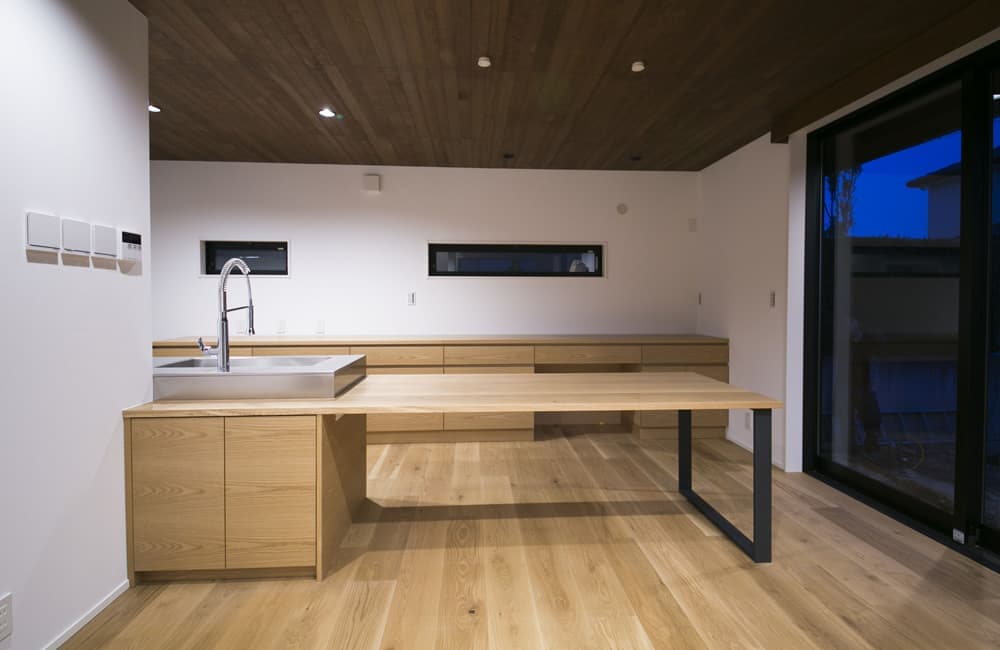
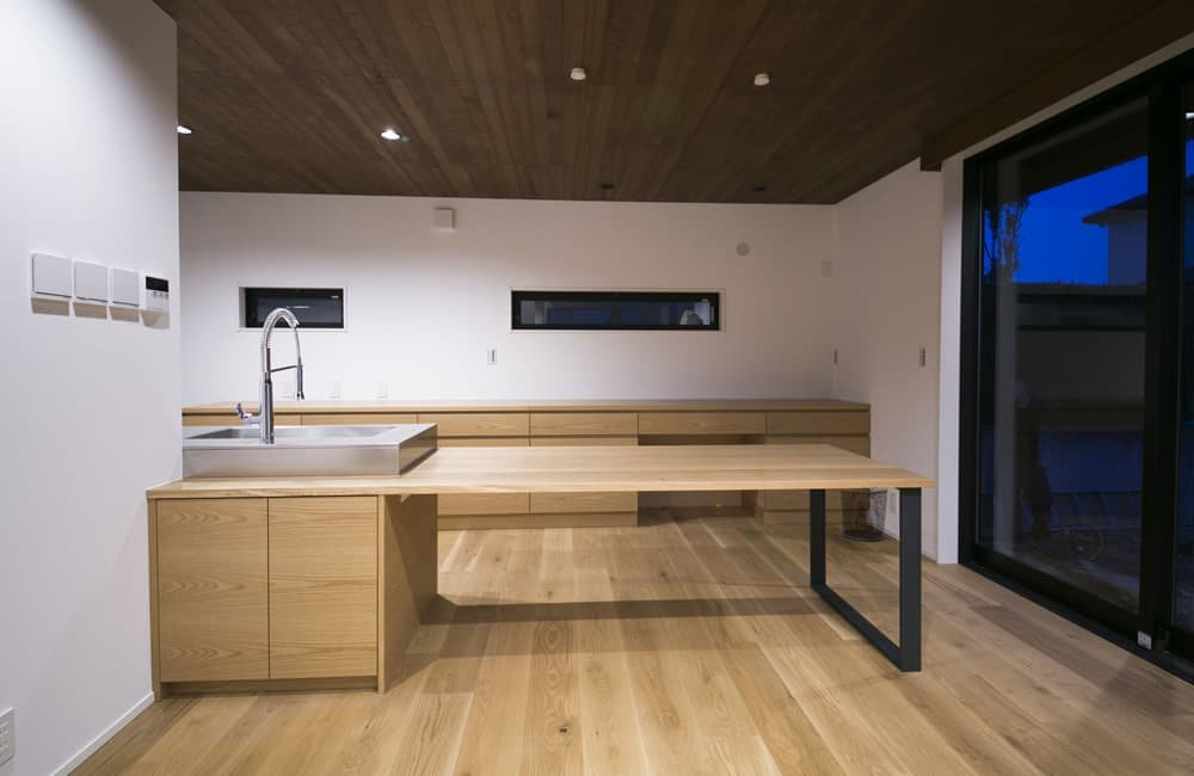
+ waste bin [838,488,890,542]
